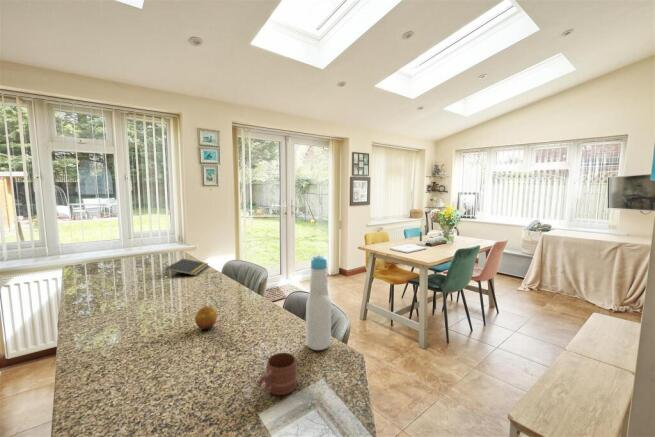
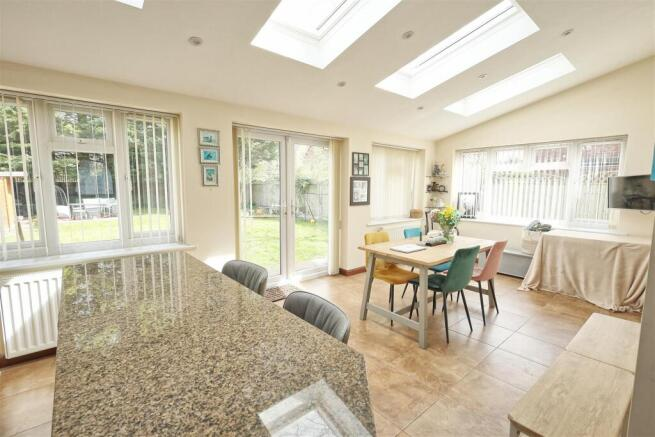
- notepad [164,258,209,276]
- mug [257,352,298,396]
- bottle [305,254,332,351]
- fruit [194,305,218,331]
